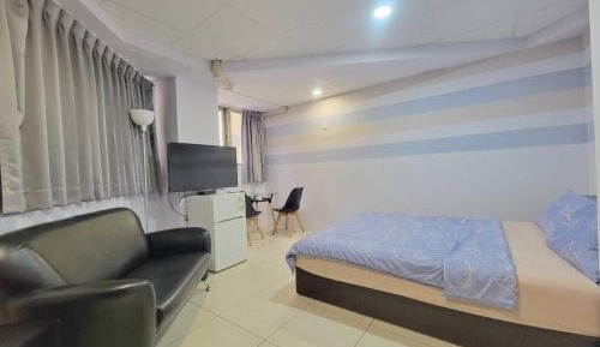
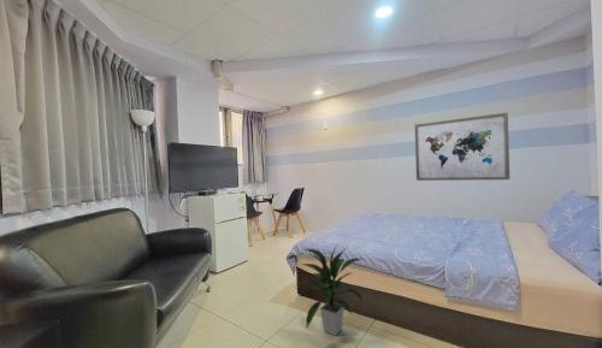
+ wall art [414,112,510,182]
+ indoor plant [300,246,366,337]
